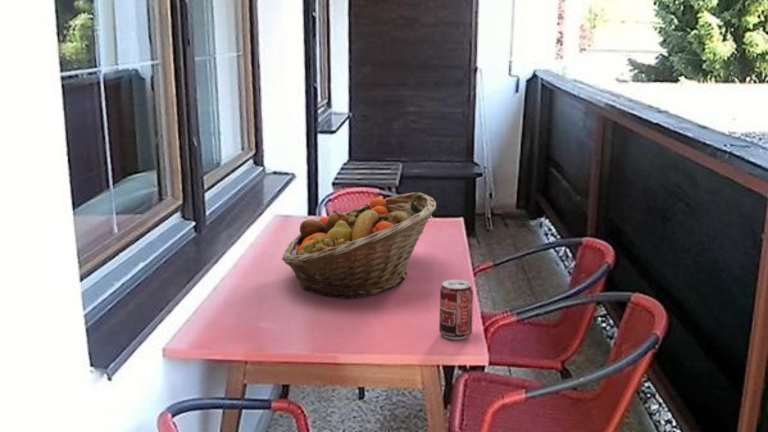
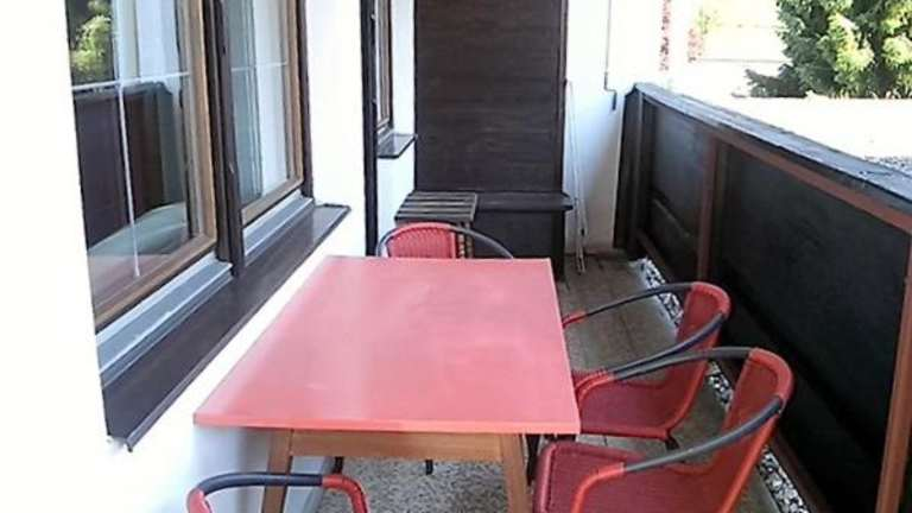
- fruit basket [281,191,437,300]
- beverage can [438,279,474,341]
